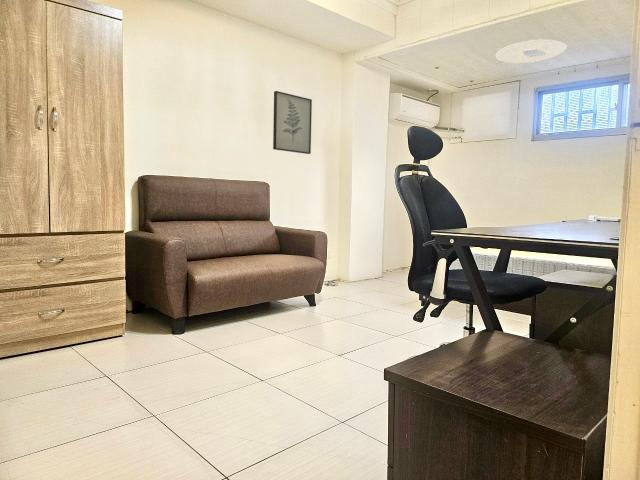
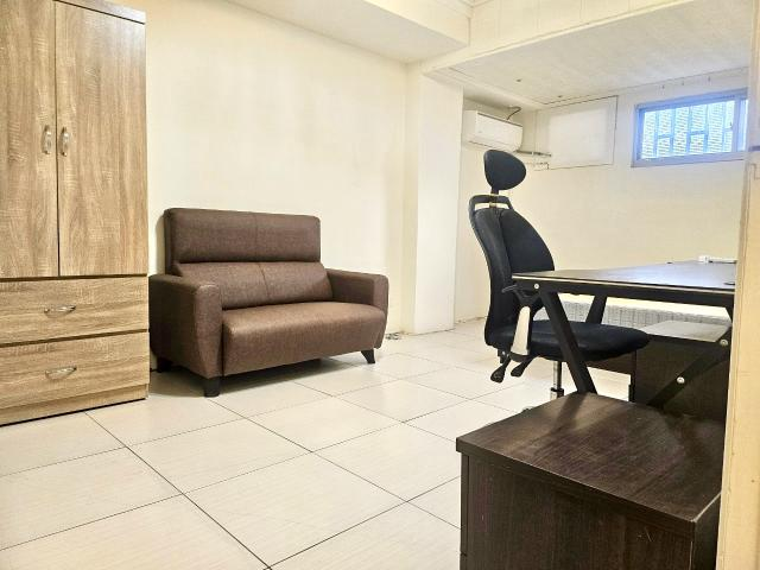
- ceiling light [495,38,568,64]
- wall art [272,90,313,155]
